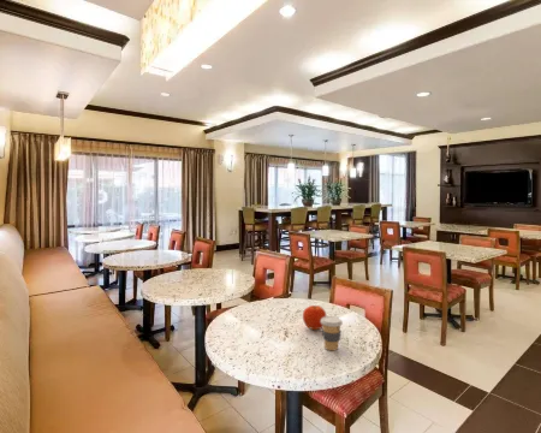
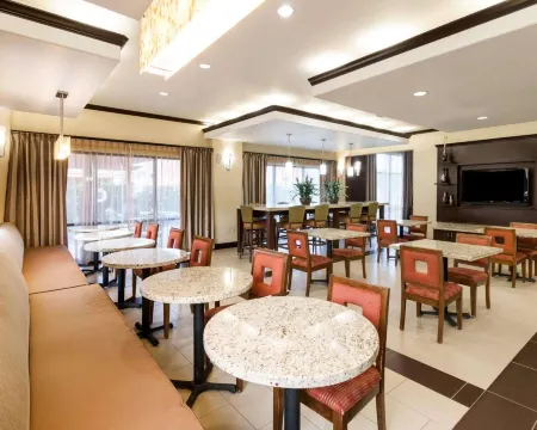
- fruit [302,304,327,331]
- coffee cup [321,315,344,351]
